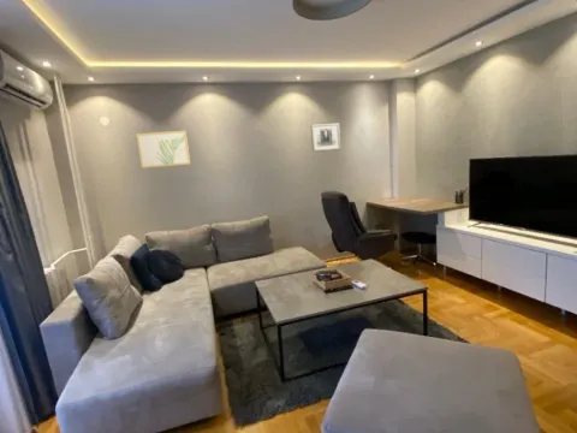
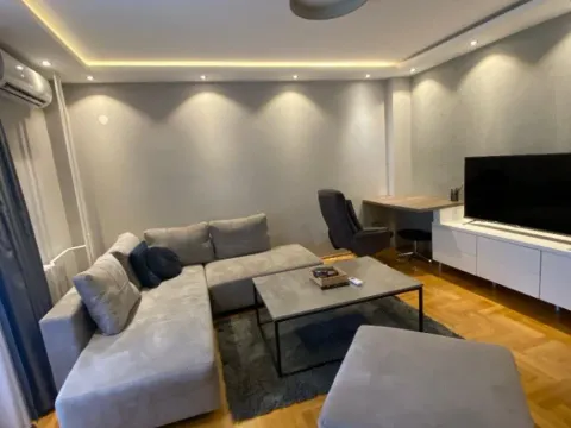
- wall art [135,130,191,170]
- wall art [310,123,341,153]
